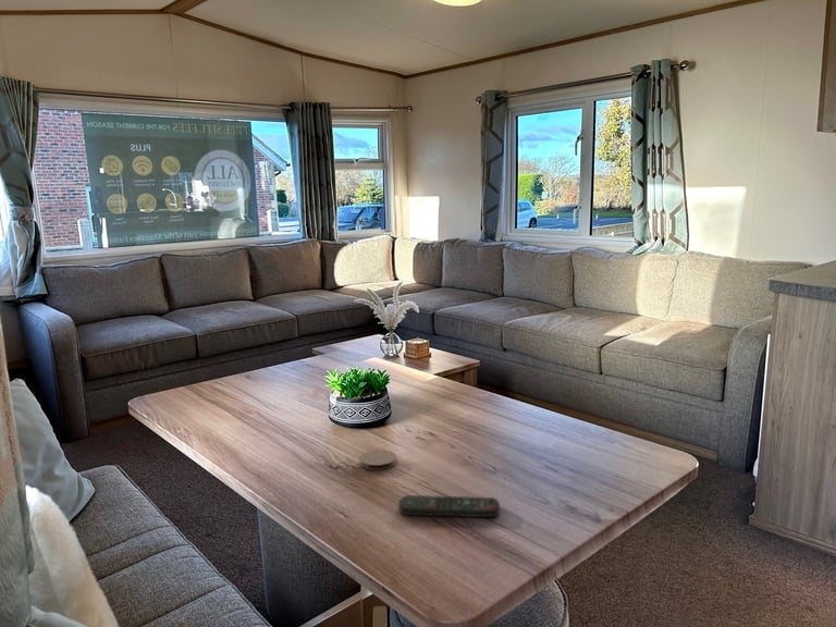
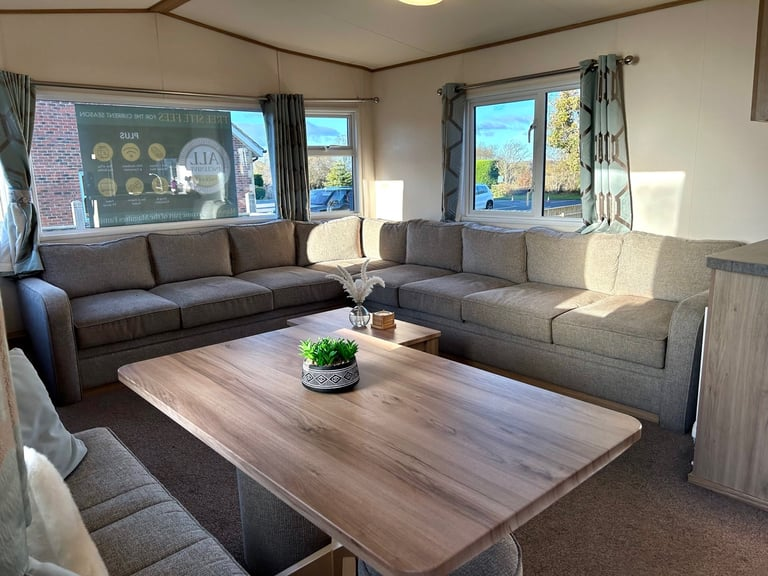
- coaster [358,448,397,471]
- remote control [397,494,501,518]
